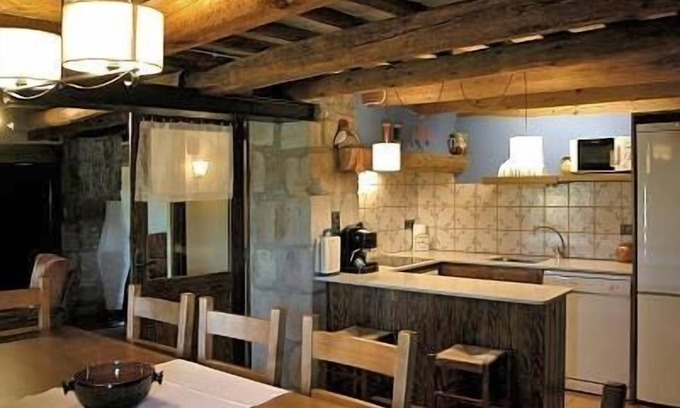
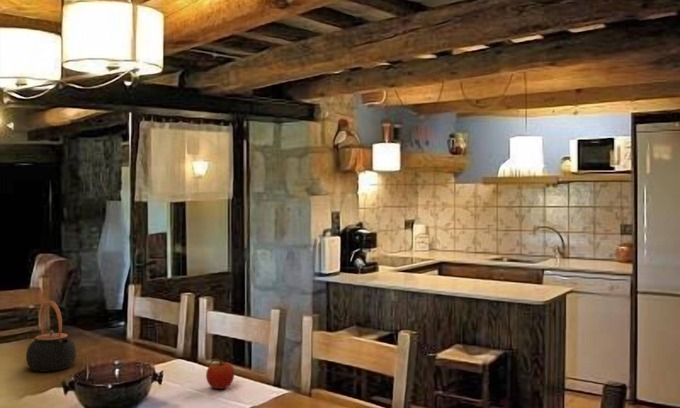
+ teapot [25,300,77,373]
+ fruit [205,358,235,390]
